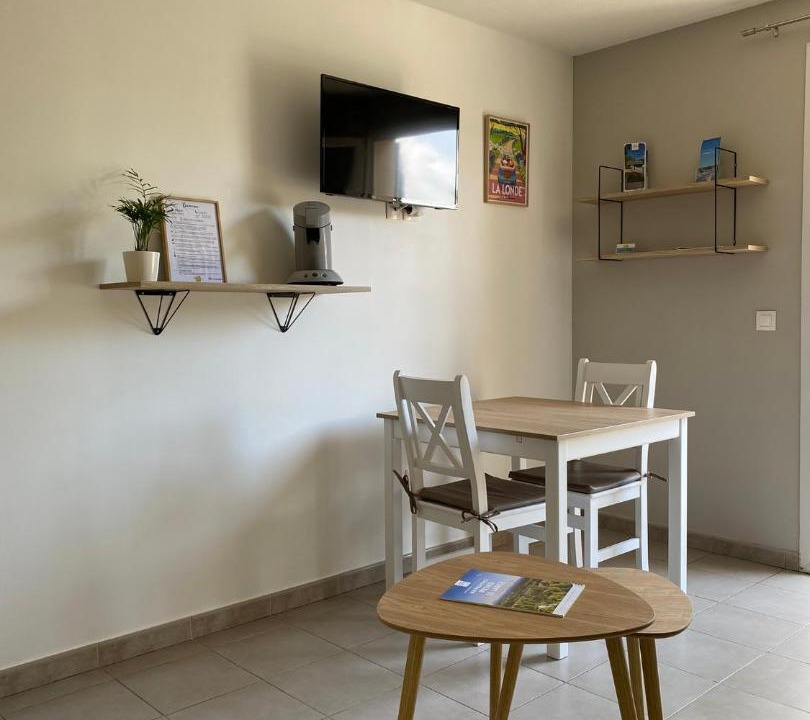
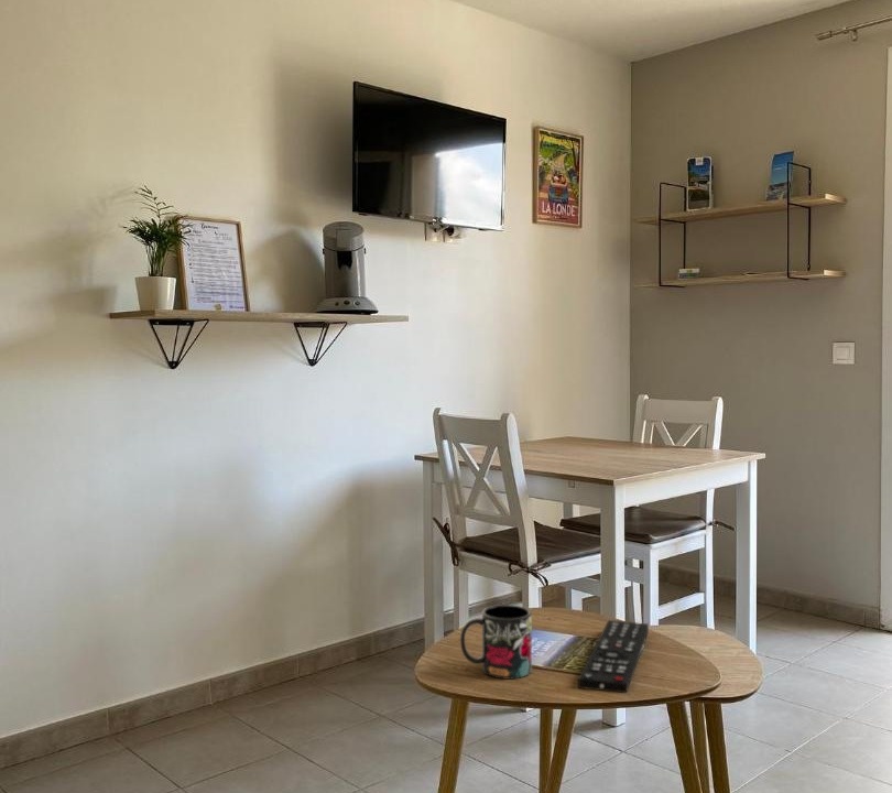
+ remote control [577,619,650,694]
+ mug [459,604,533,680]
